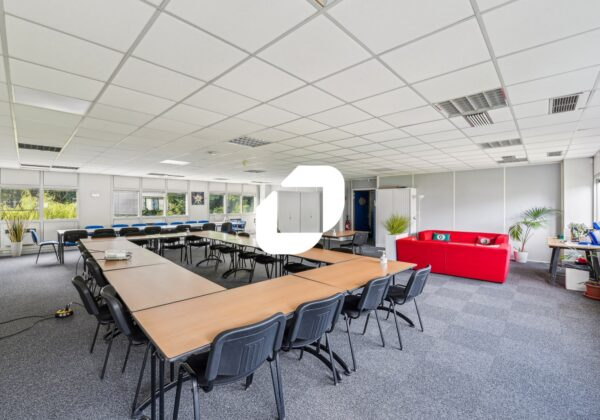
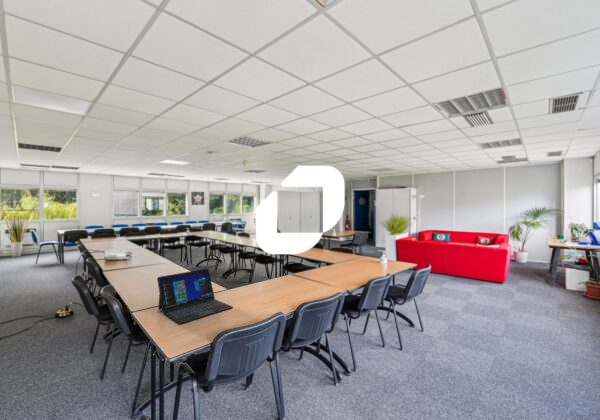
+ laptop [156,268,234,325]
